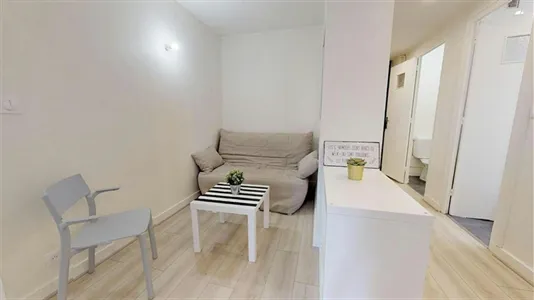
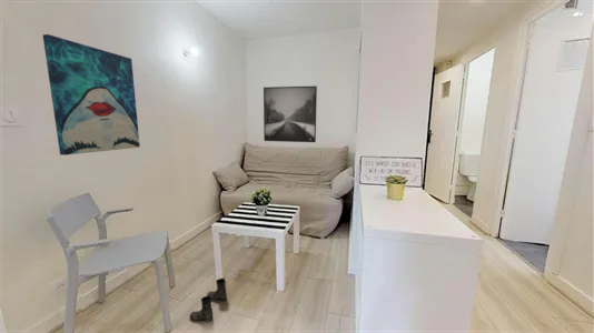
+ boots [189,278,228,323]
+ wall art [41,33,141,157]
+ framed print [263,85,318,143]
